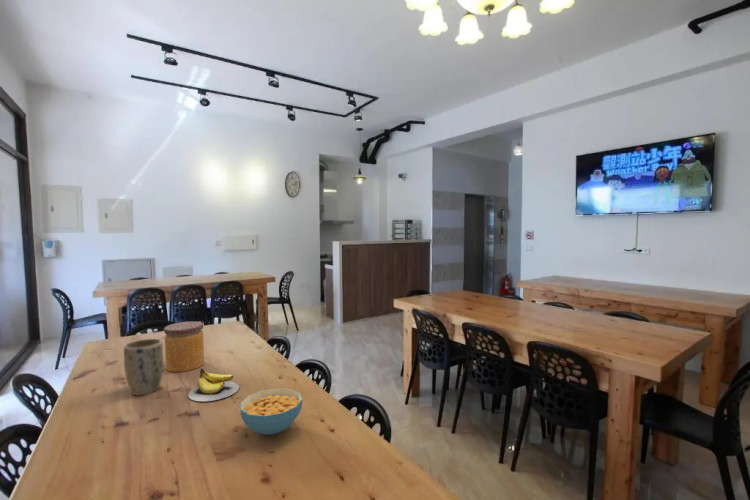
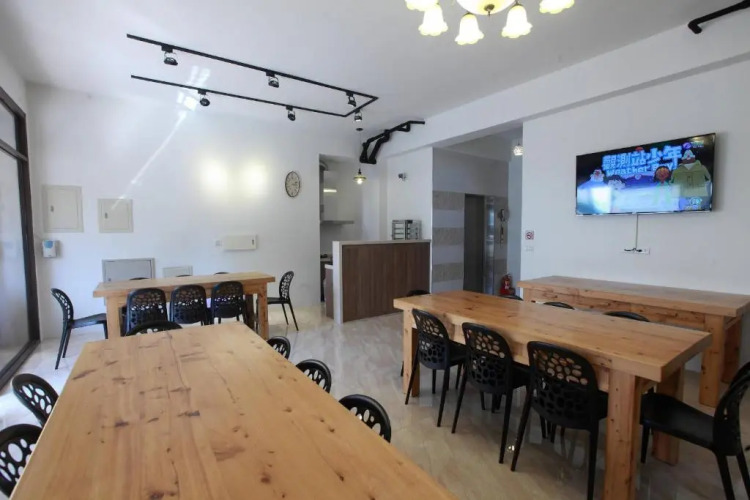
- cereal bowl [239,387,304,436]
- plant pot [123,338,164,396]
- banana [187,367,240,402]
- jar [163,321,205,373]
